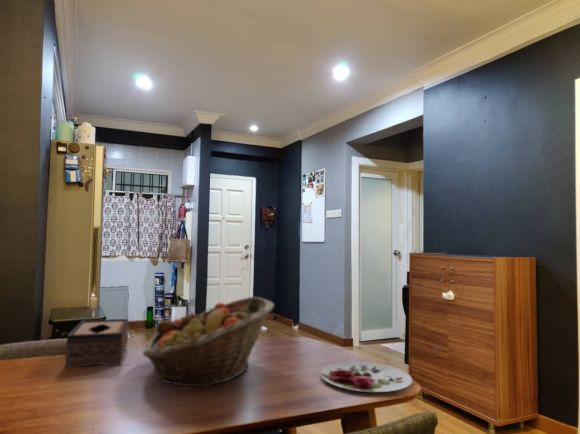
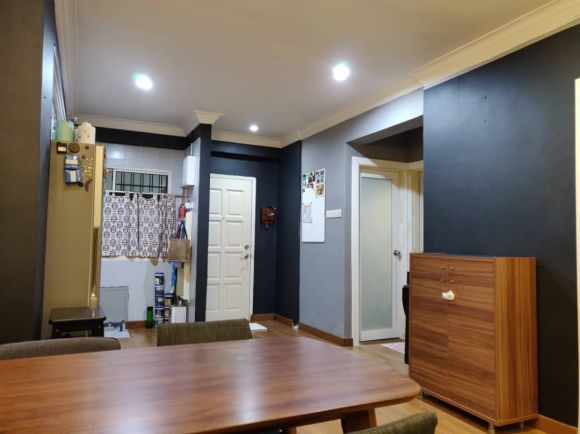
- tissue box [64,318,130,369]
- plate [319,361,413,393]
- fruit basket [141,296,276,389]
